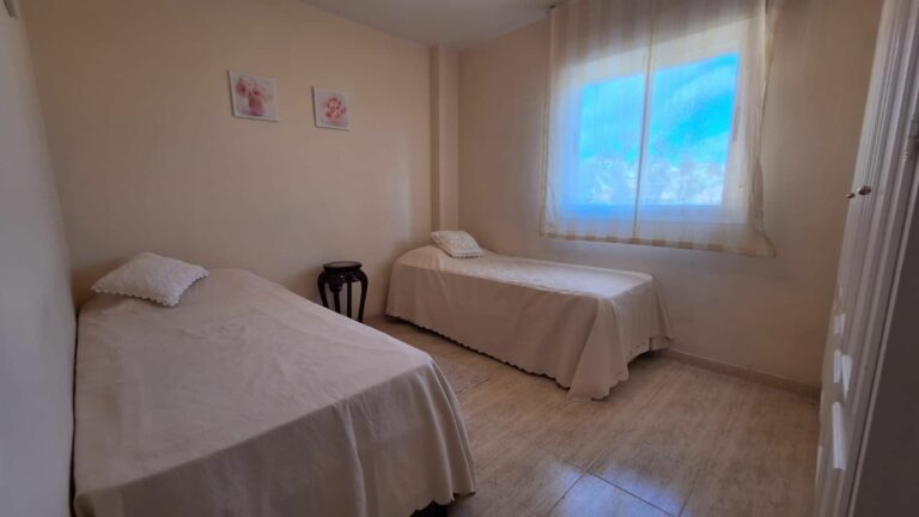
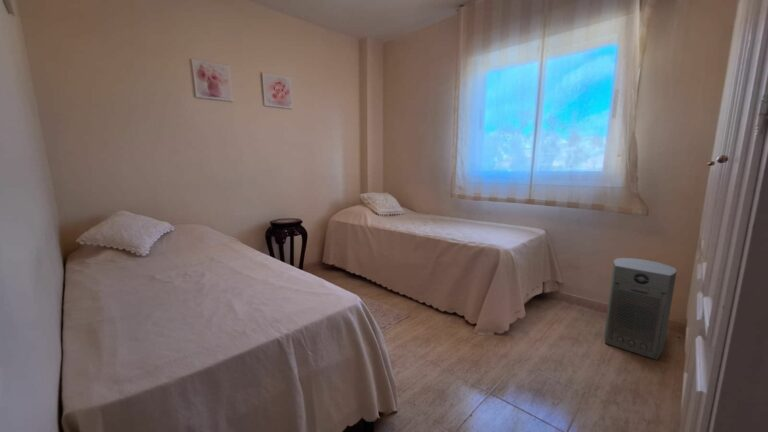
+ fan [604,257,678,361]
